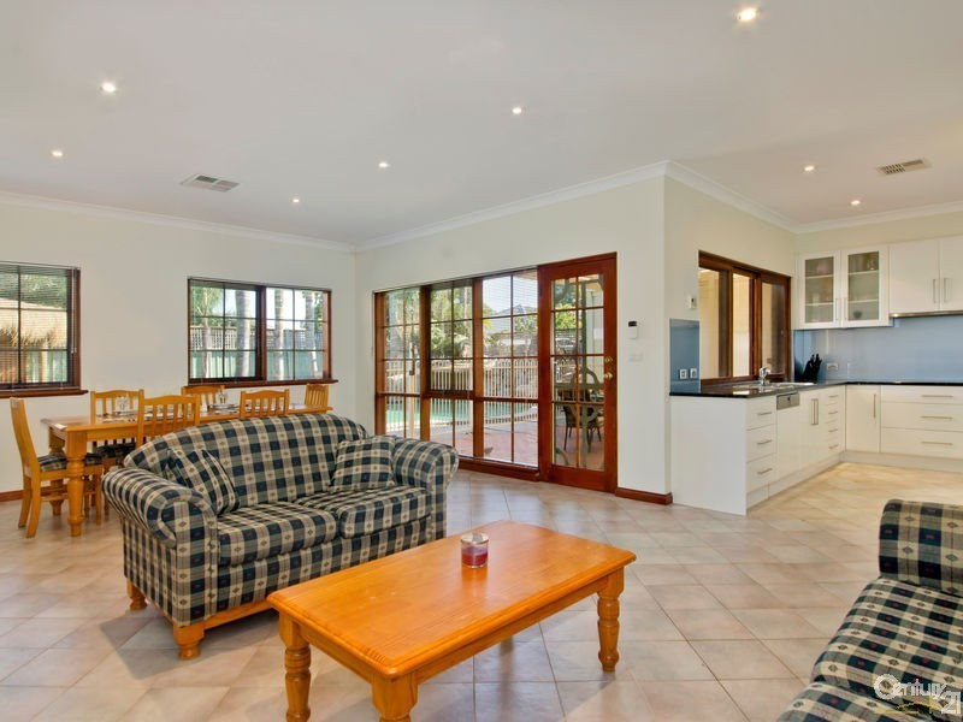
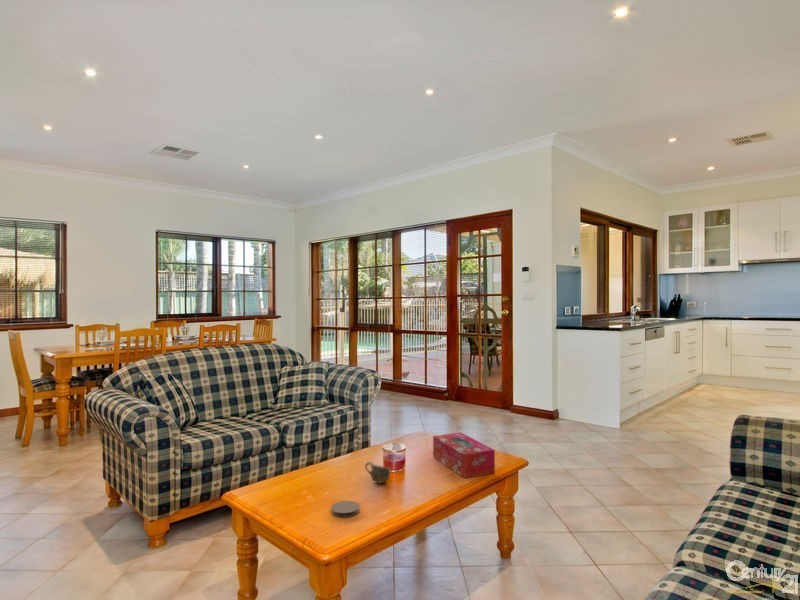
+ tissue box [432,431,496,479]
+ cup [364,461,392,485]
+ coaster [330,500,360,518]
